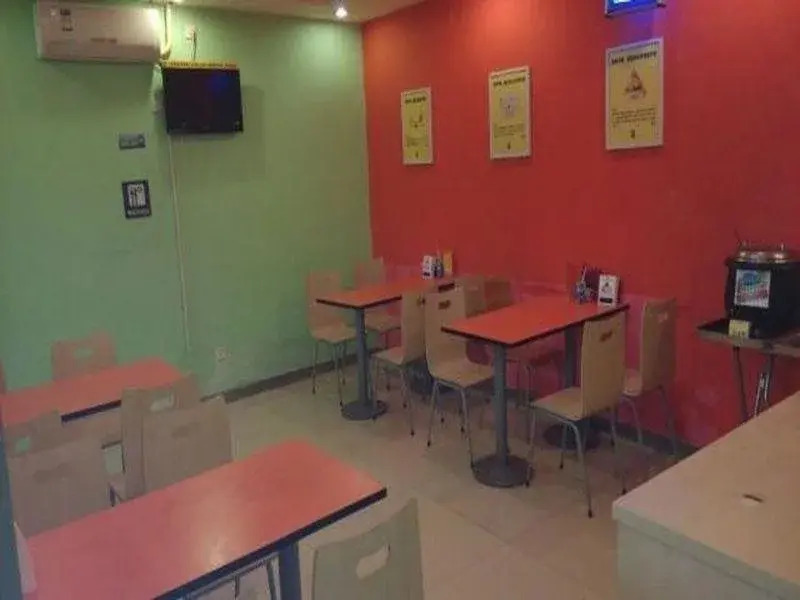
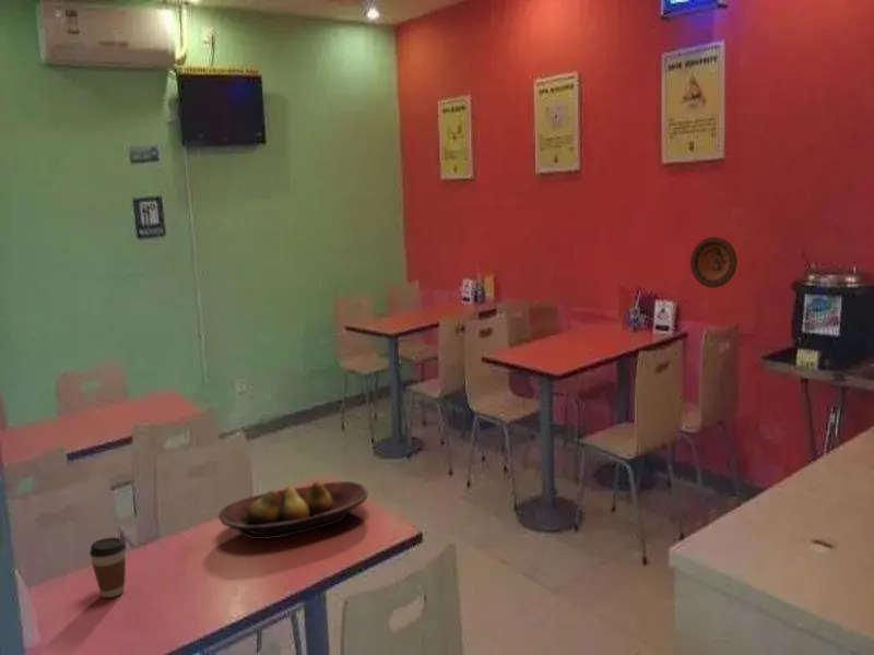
+ fruit bowl [217,480,369,540]
+ coffee cup [88,536,127,598]
+ decorative plate [689,236,739,289]
